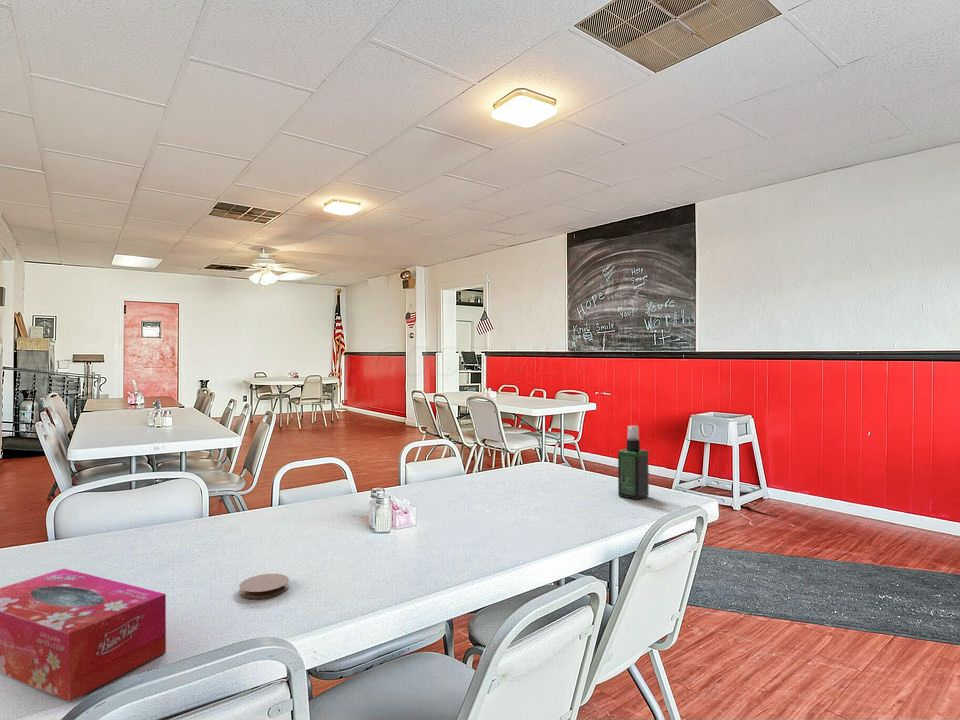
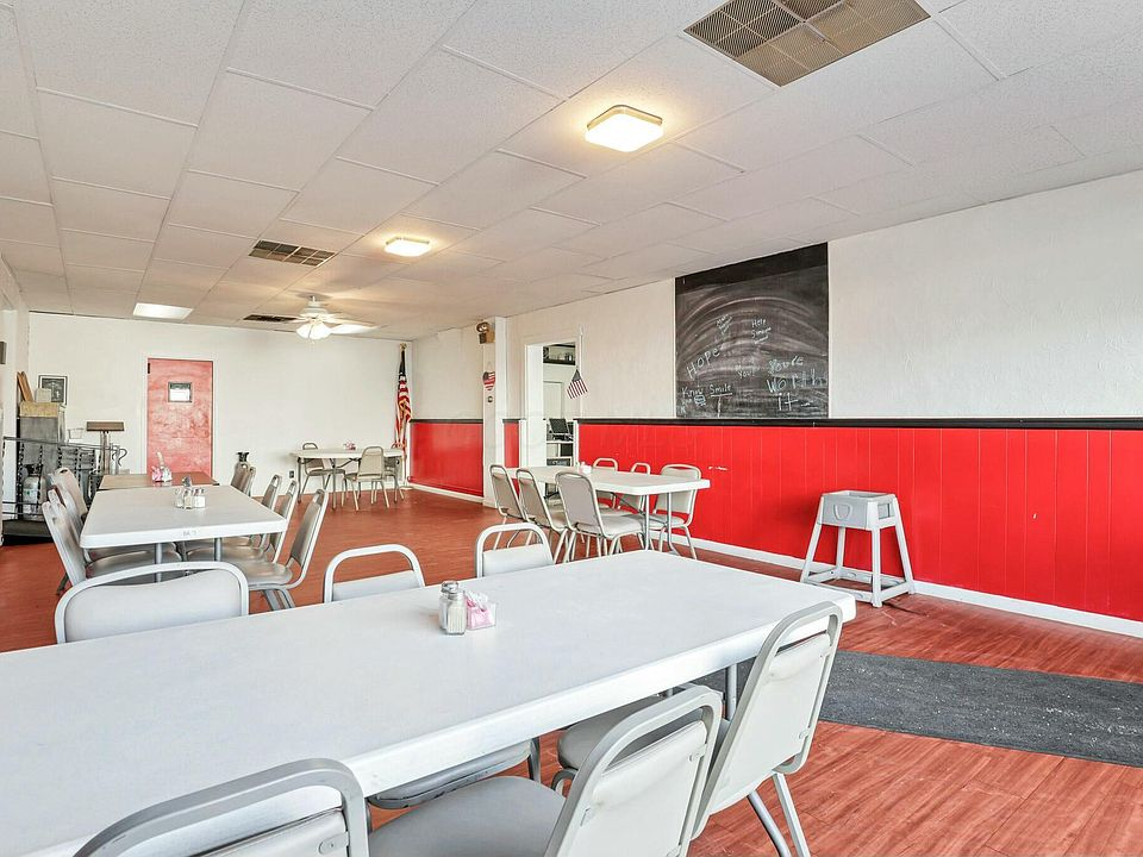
- spray bottle [617,425,650,500]
- tissue box [0,568,167,703]
- coaster [238,573,290,599]
